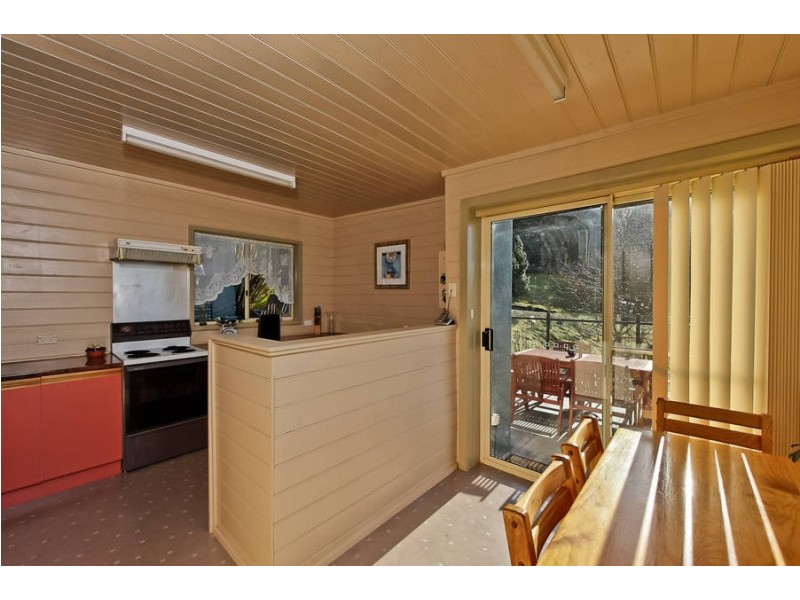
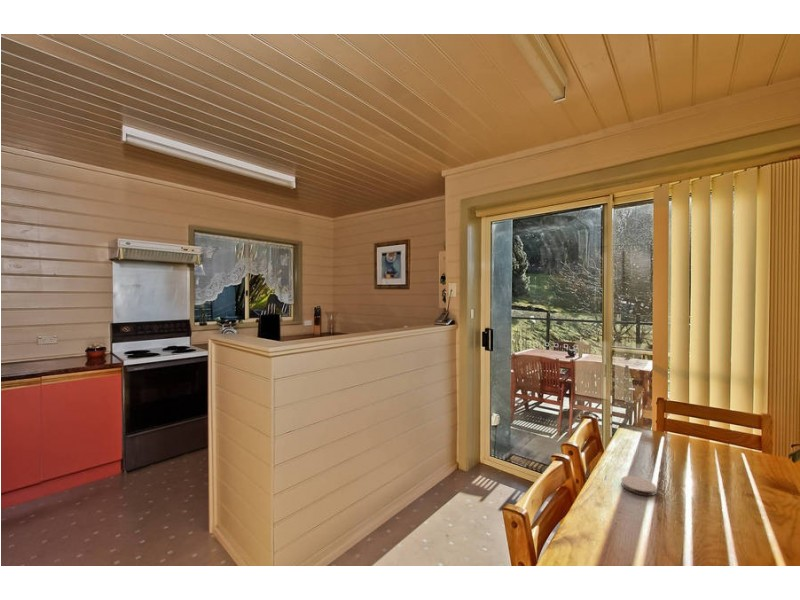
+ coaster [620,475,658,497]
